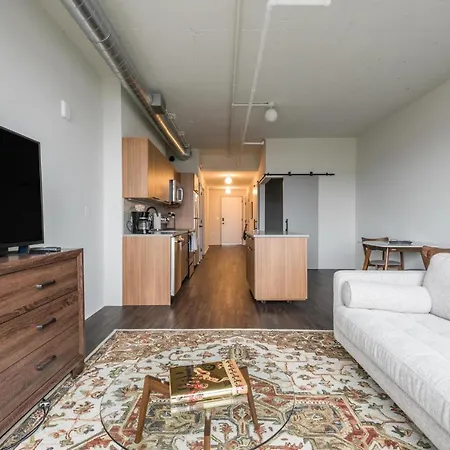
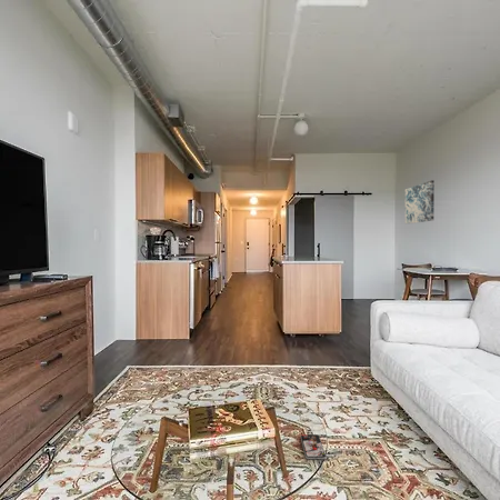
+ wall art [404,179,436,224]
+ smartphone [300,433,327,460]
